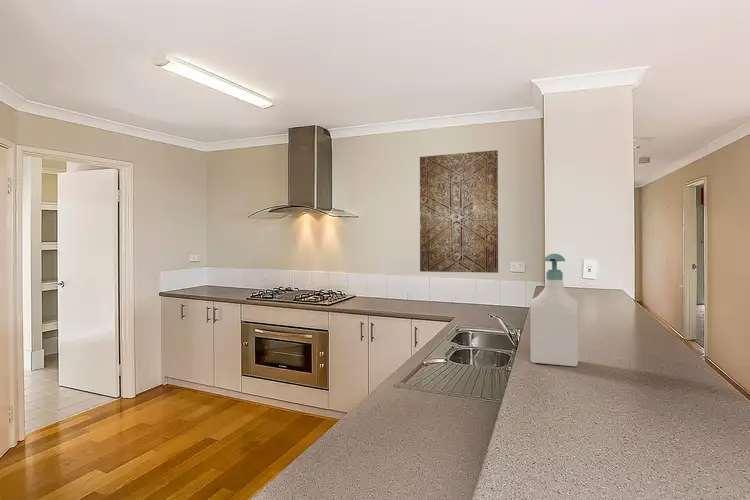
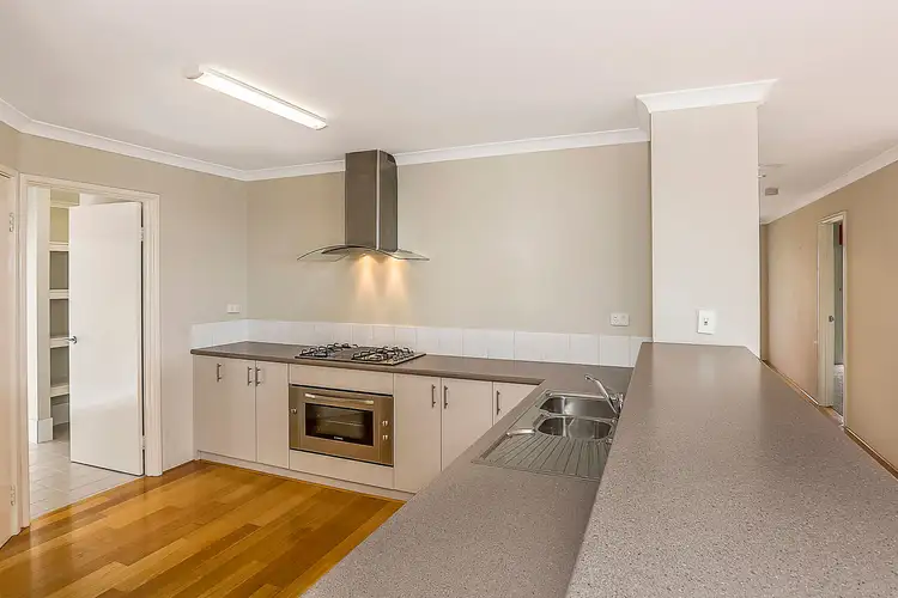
- soap bottle [529,253,580,367]
- wall art [419,149,499,274]
